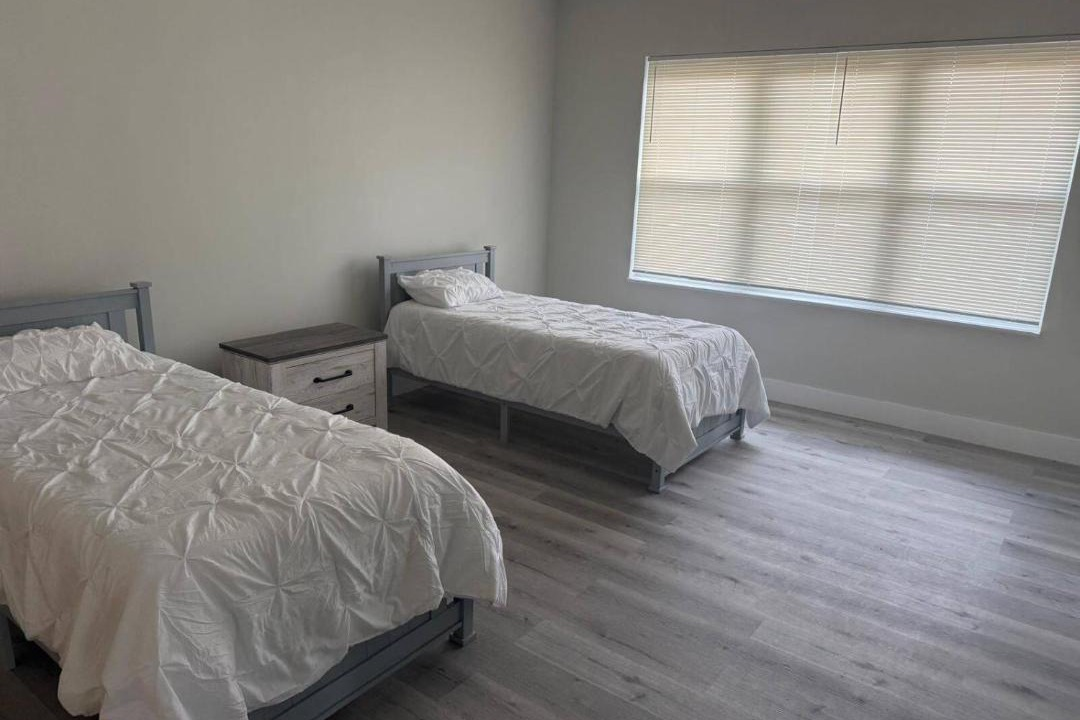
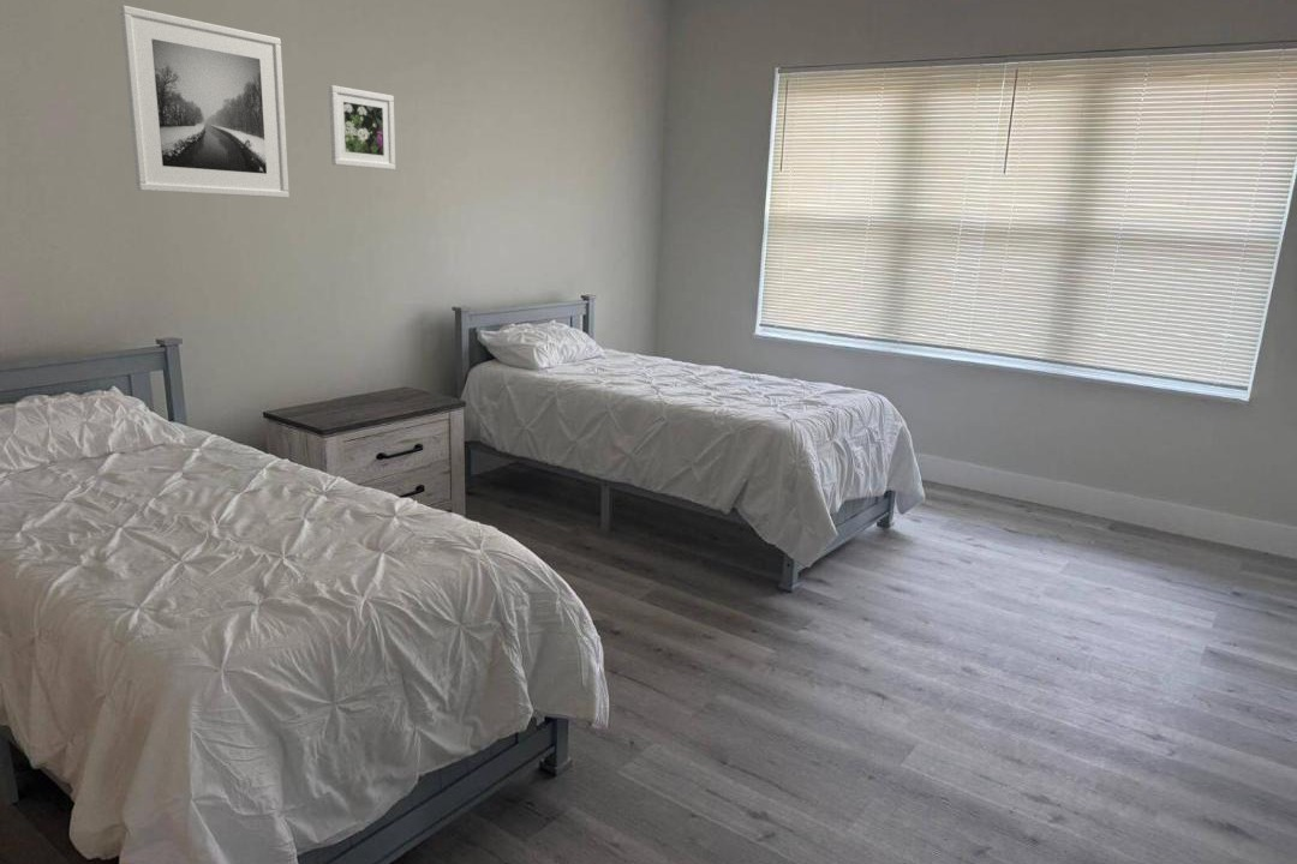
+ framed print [119,5,289,199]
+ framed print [328,84,396,172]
